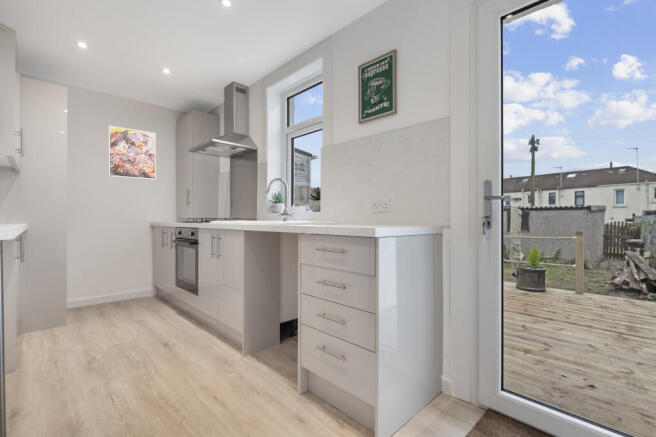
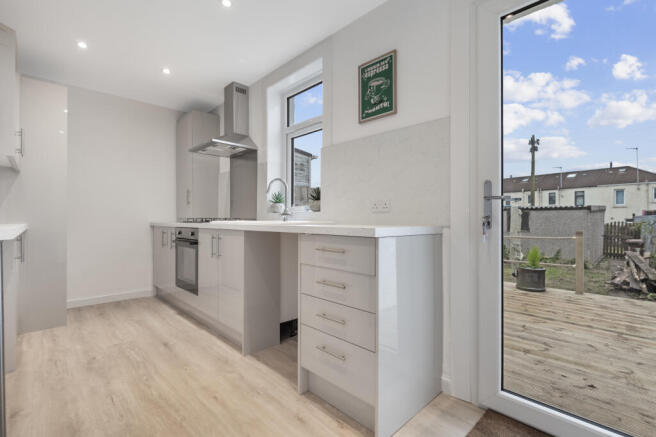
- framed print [108,125,157,180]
